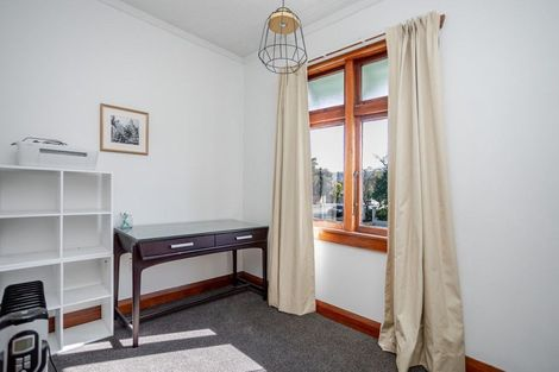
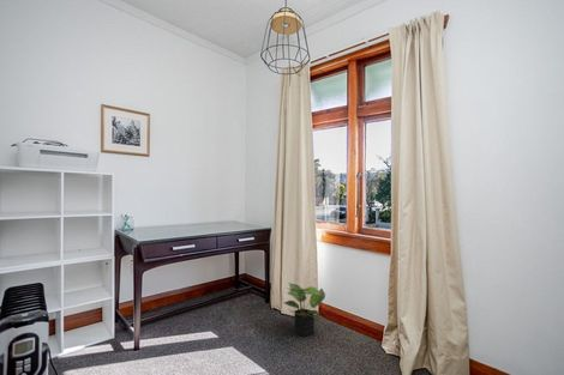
+ potted plant [283,282,326,338]
